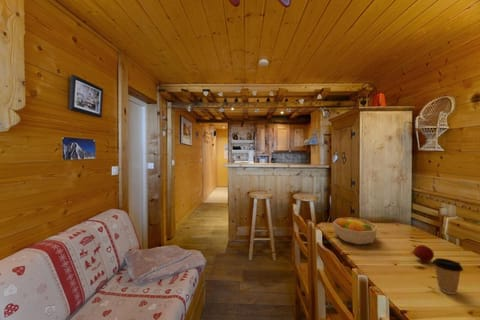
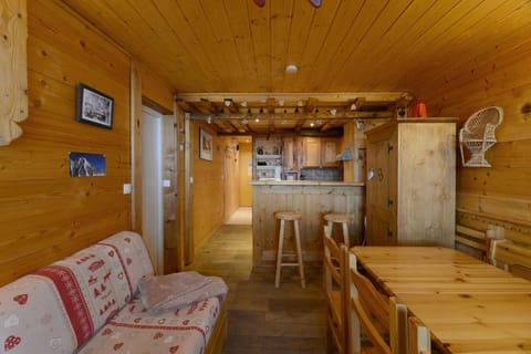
- fruit bowl [332,217,378,246]
- apple [412,244,435,263]
- coffee cup [432,257,464,295]
